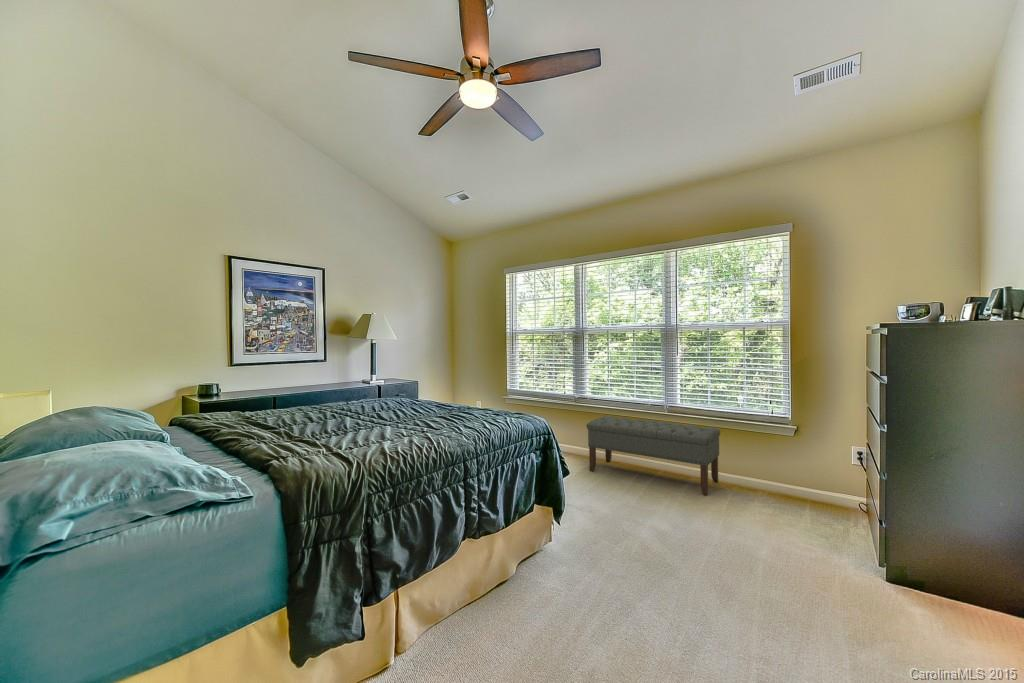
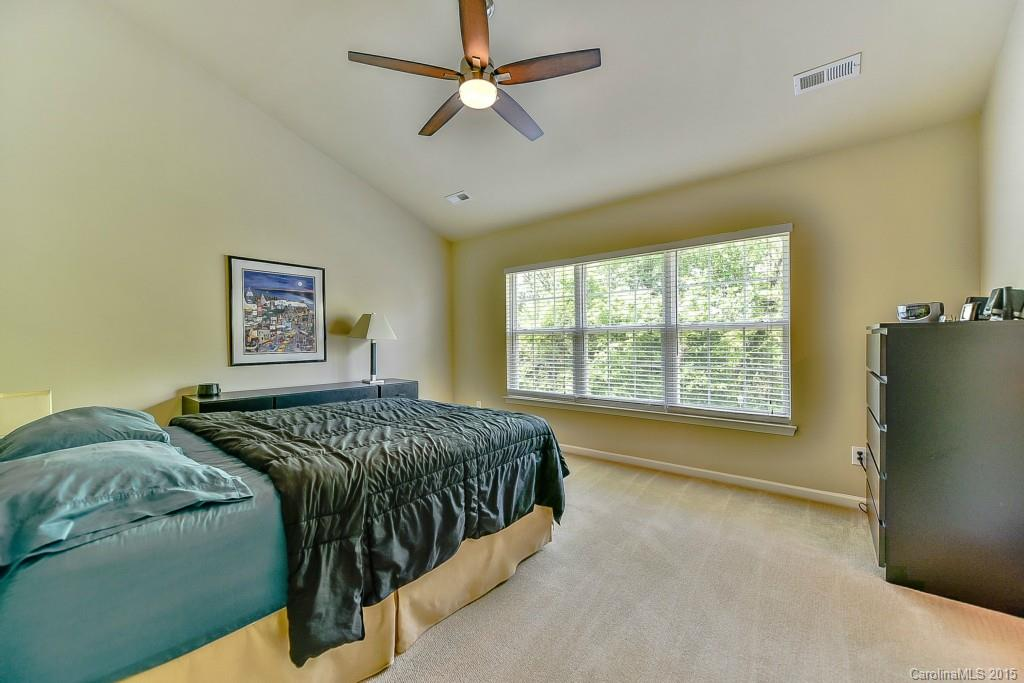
- bench [586,415,721,496]
